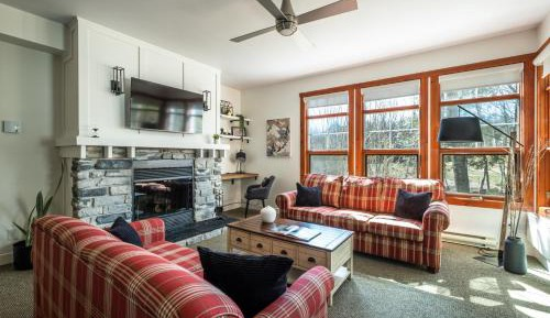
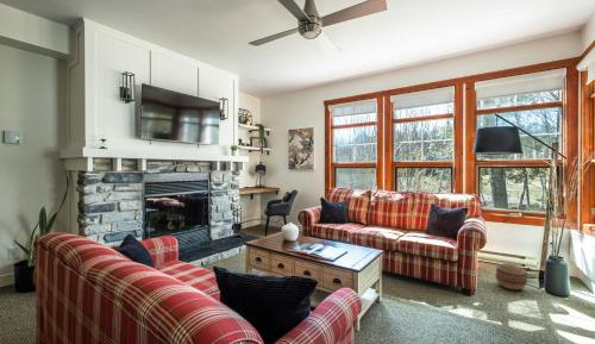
+ basket [494,262,528,290]
